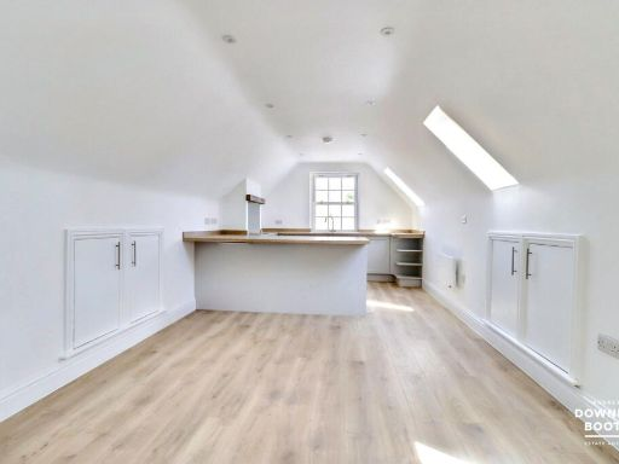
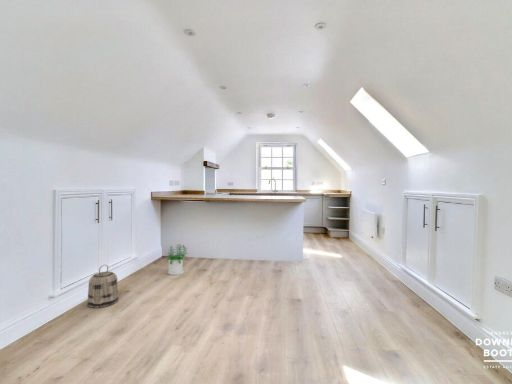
+ basket [86,264,120,309]
+ potted plant [166,244,189,276]
